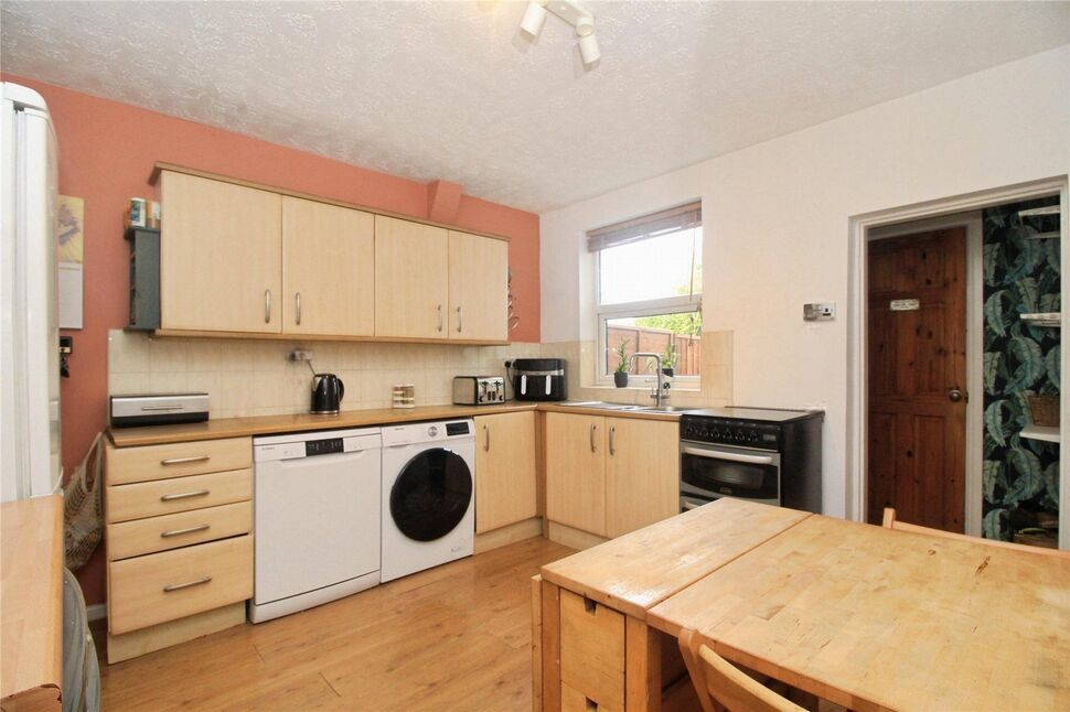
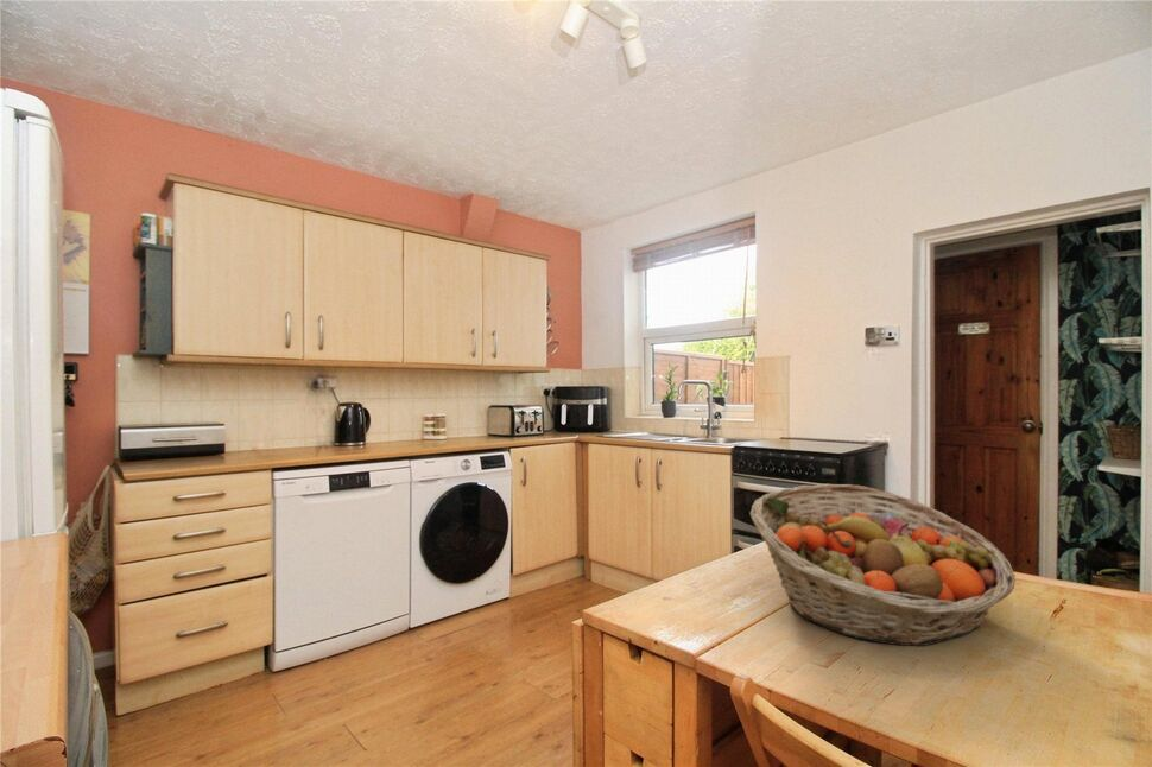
+ fruit basket [749,483,1017,647]
